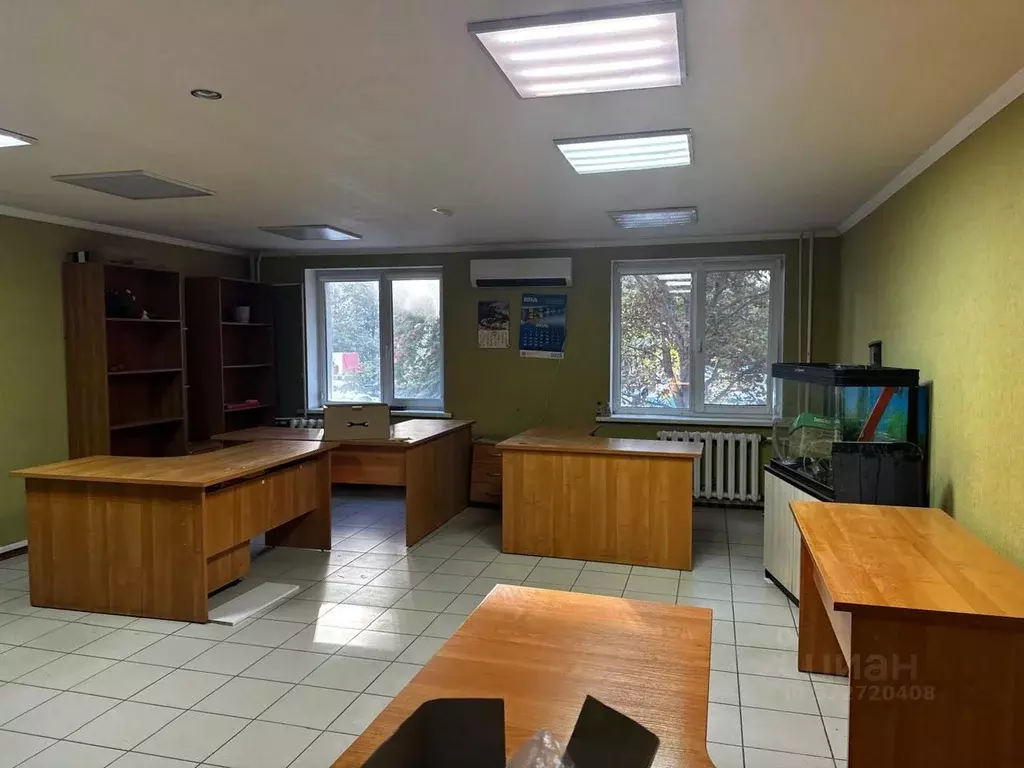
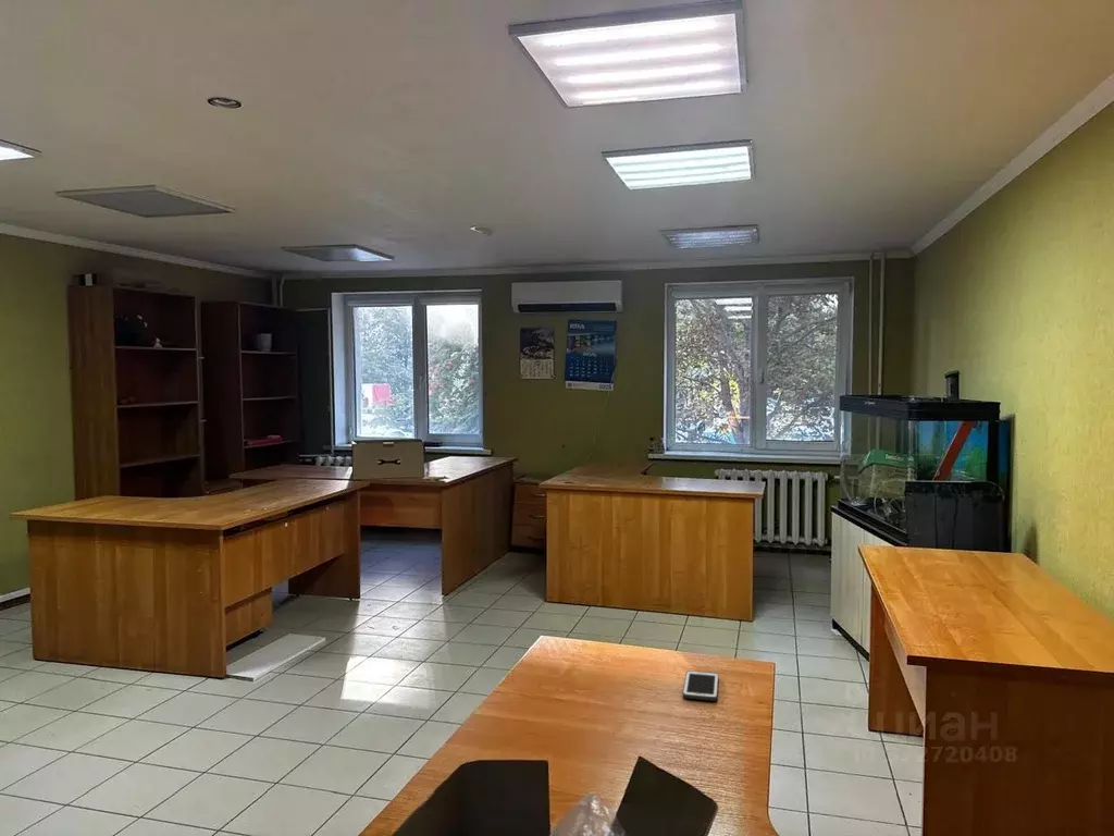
+ cell phone [682,669,719,702]
